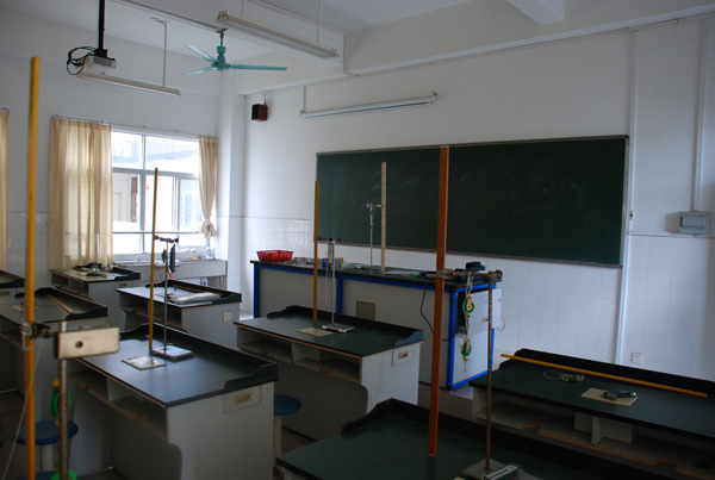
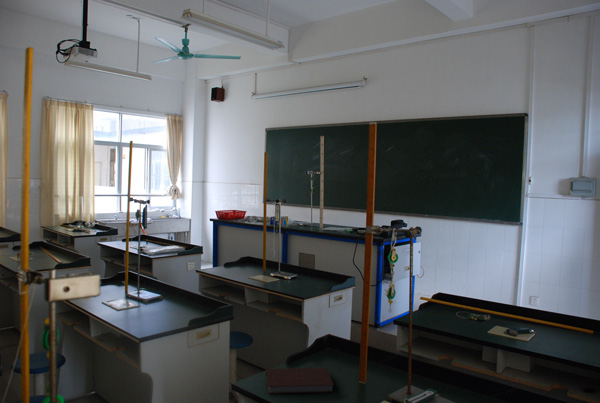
+ book [265,367,335,395]
